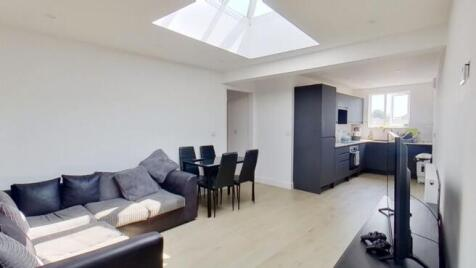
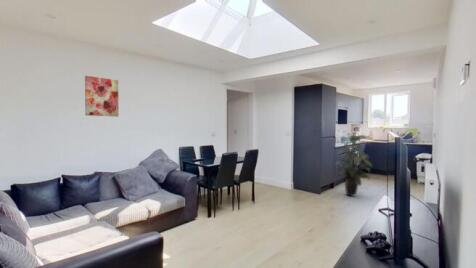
+ indoor plant [335,131,373,198]
+ wall art [84,75,120,118]
